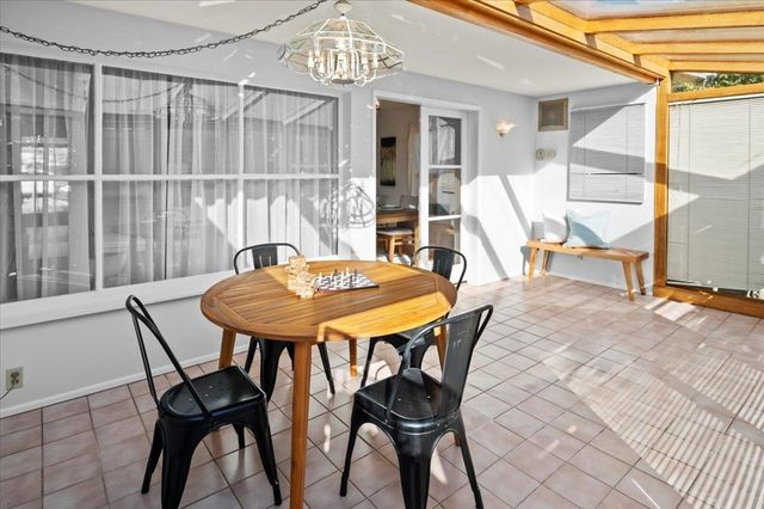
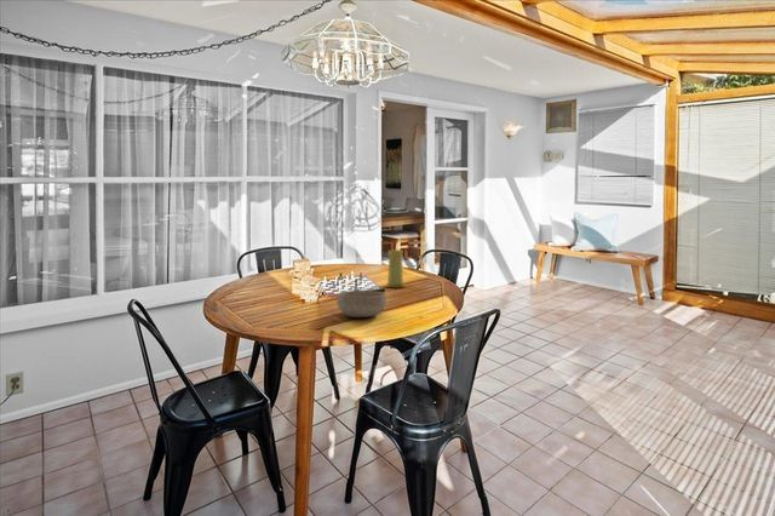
+ candle [384,248,407,288]
+ bowl [335,289,388,319]
